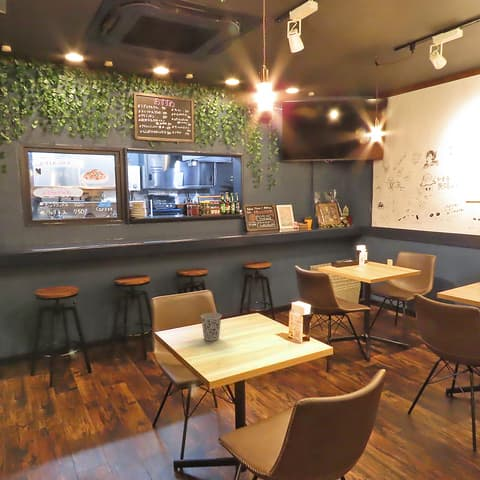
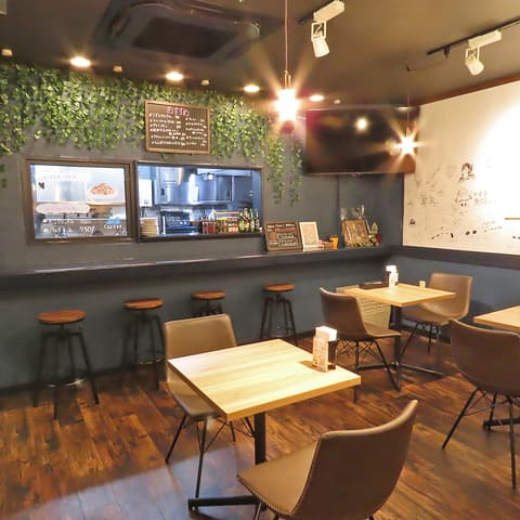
- cup [200,312,223,342]
